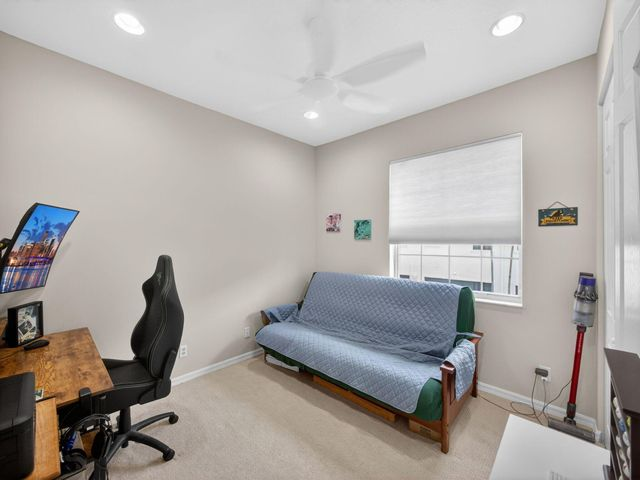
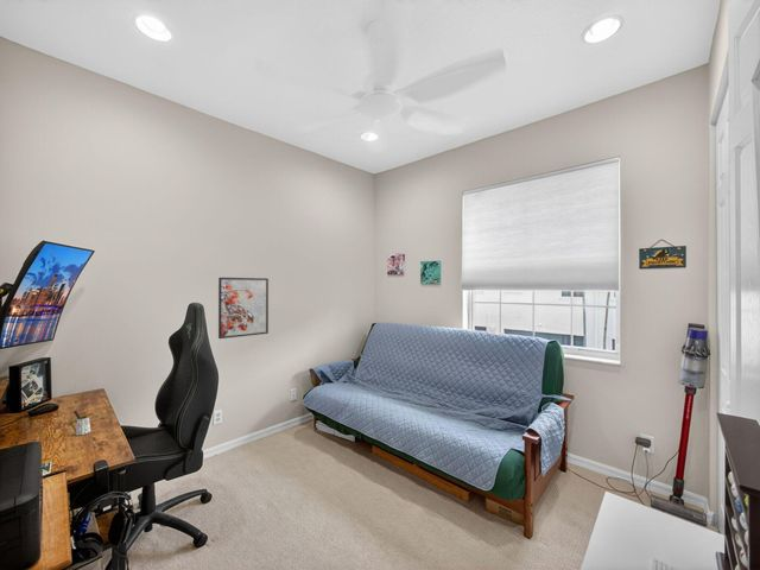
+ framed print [217,277,270,340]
+ pen holder [69,404,91,436]
